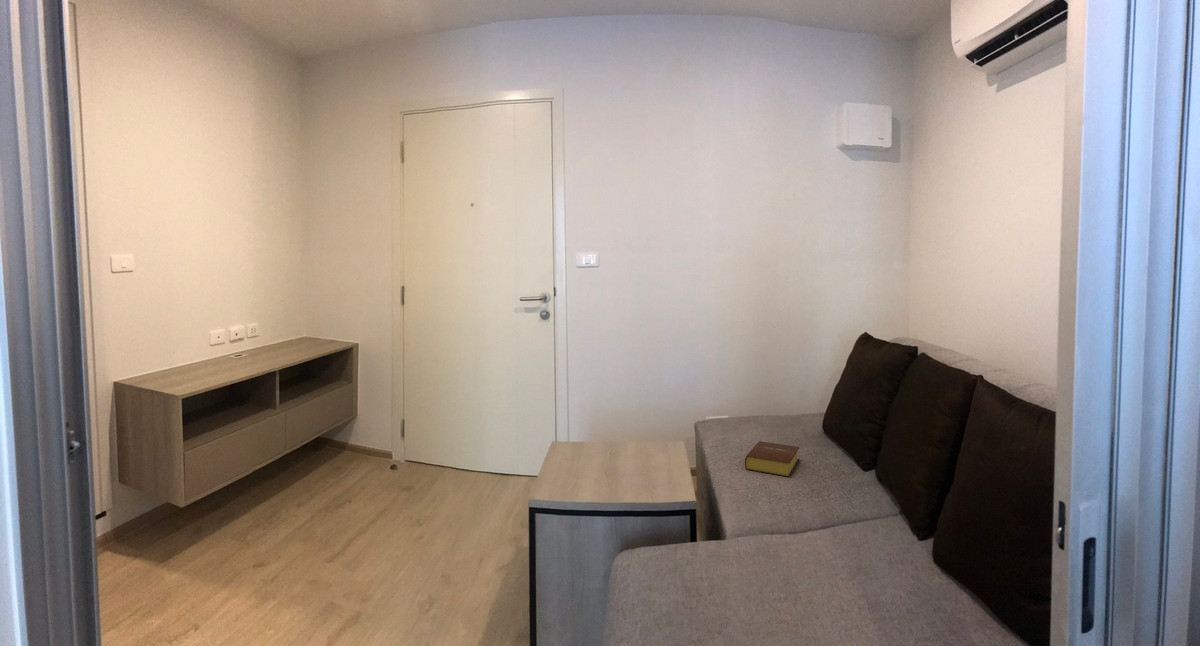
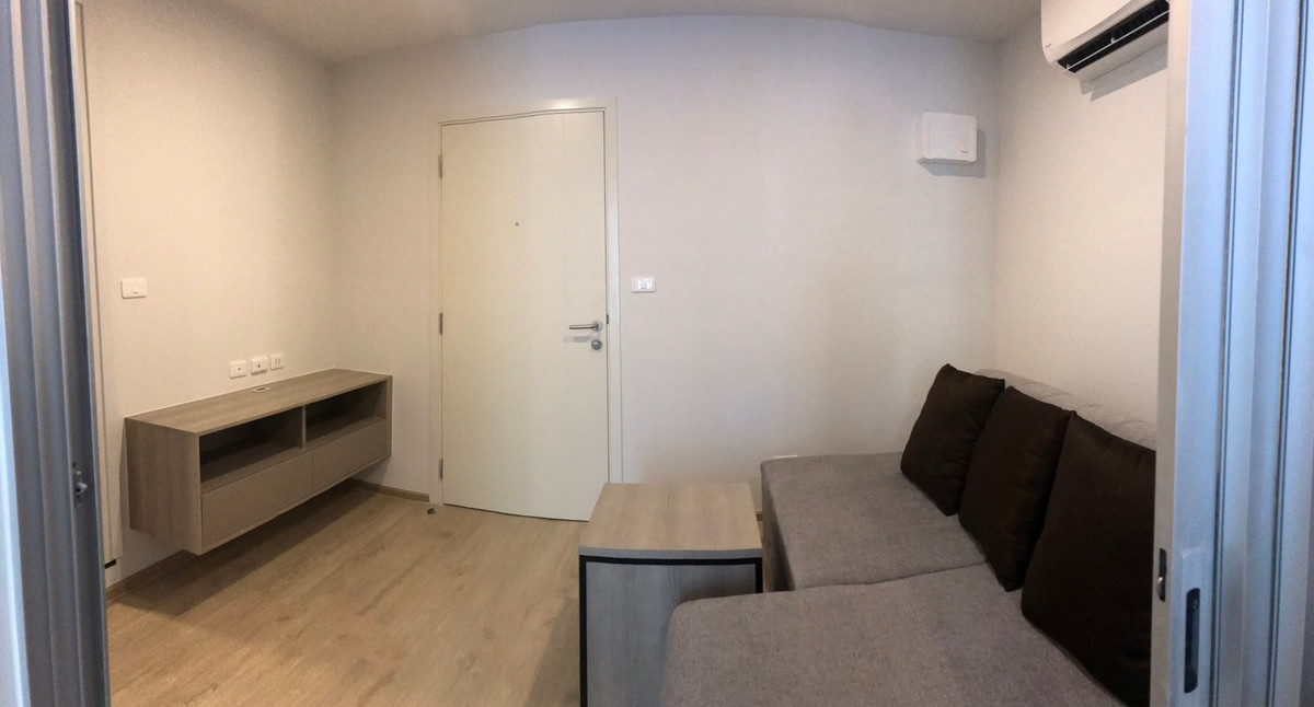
- bible [744,440,800,478]
